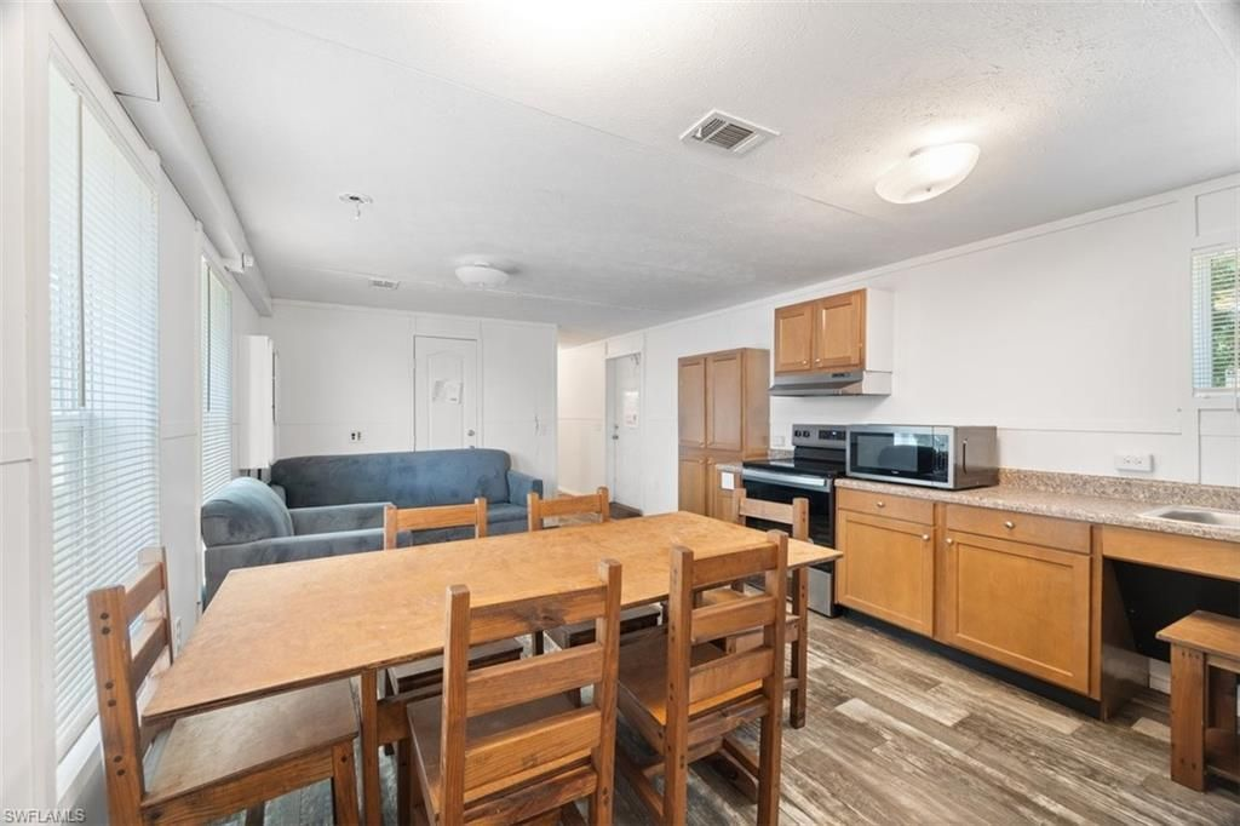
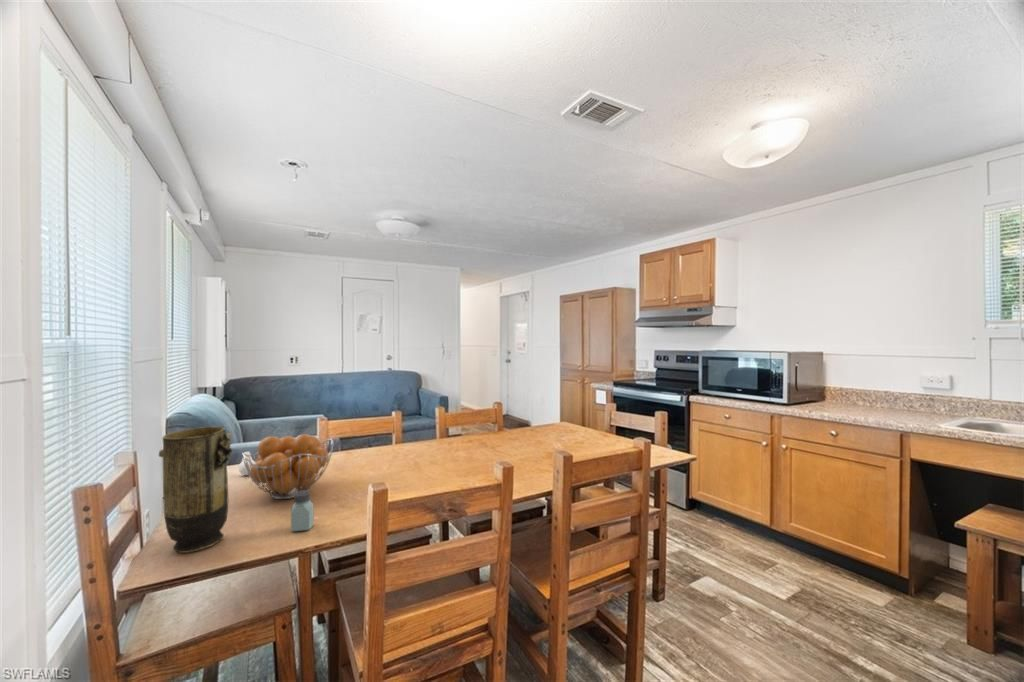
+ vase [238,451,256,476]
+ saltshaker [290,490,314,533]
+ vase [158,426,233,554]
+ fruit basket [241,433,335,500]
